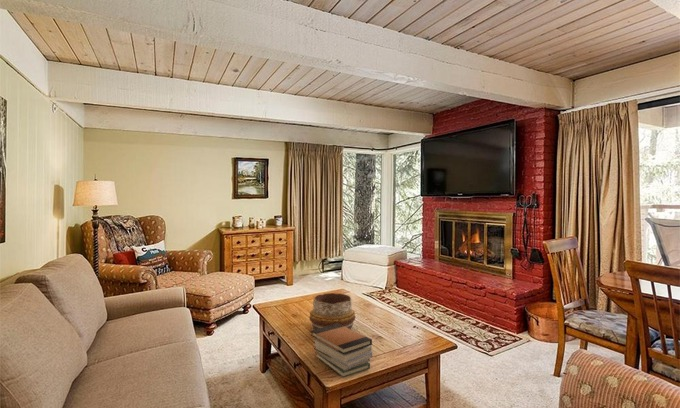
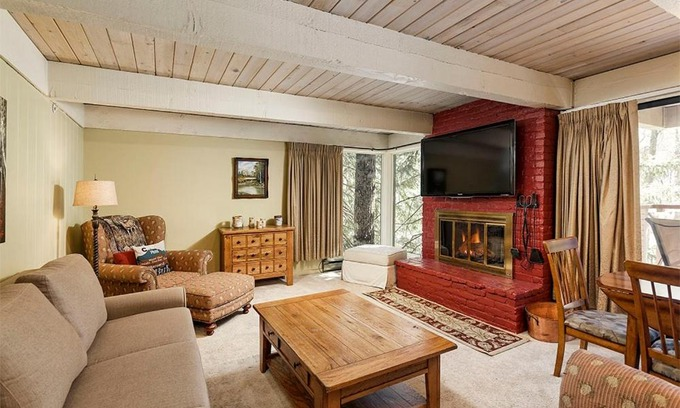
- book stack [310,324,373,379]
- decorative bowl [309,292,356,330]
